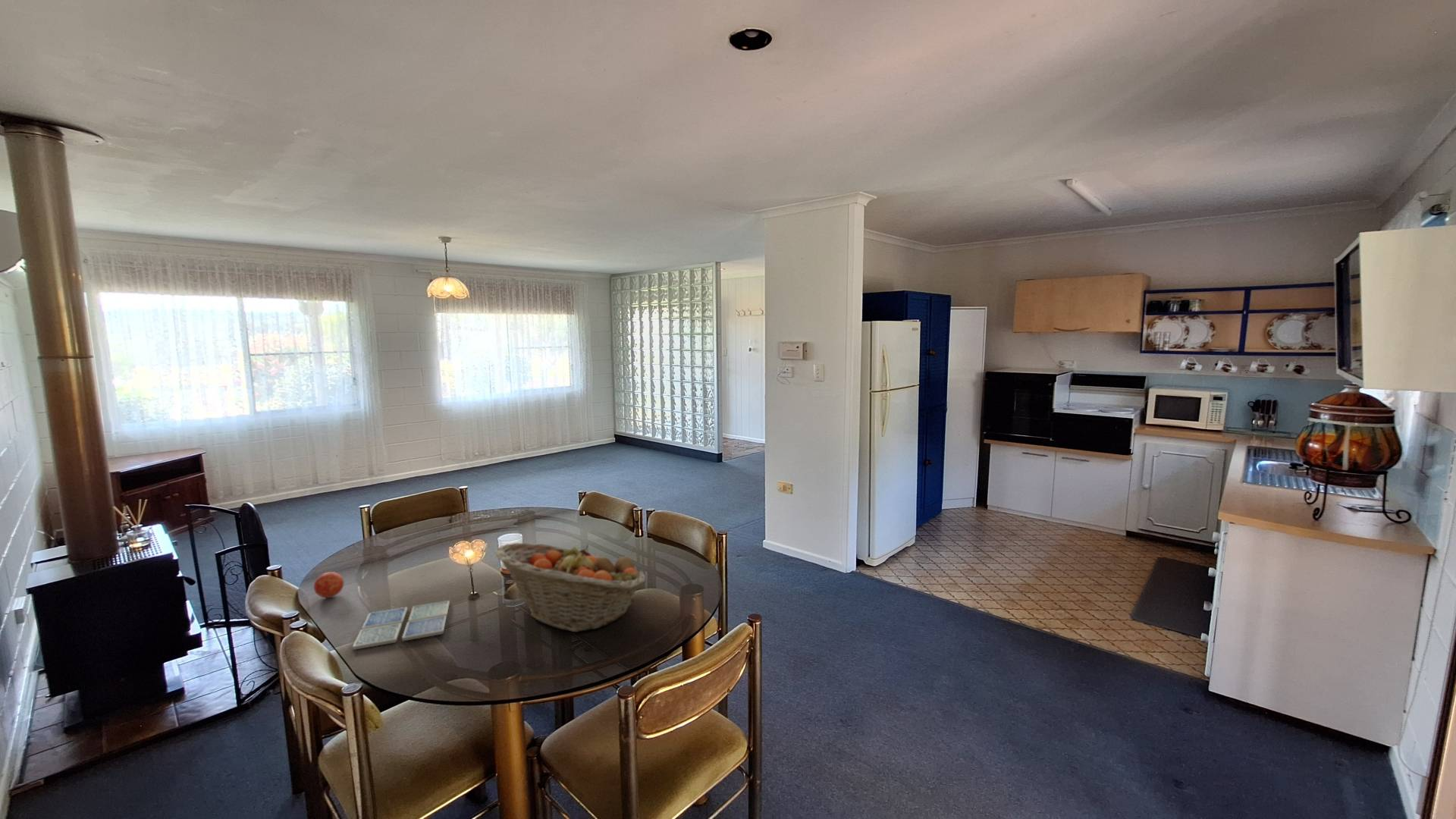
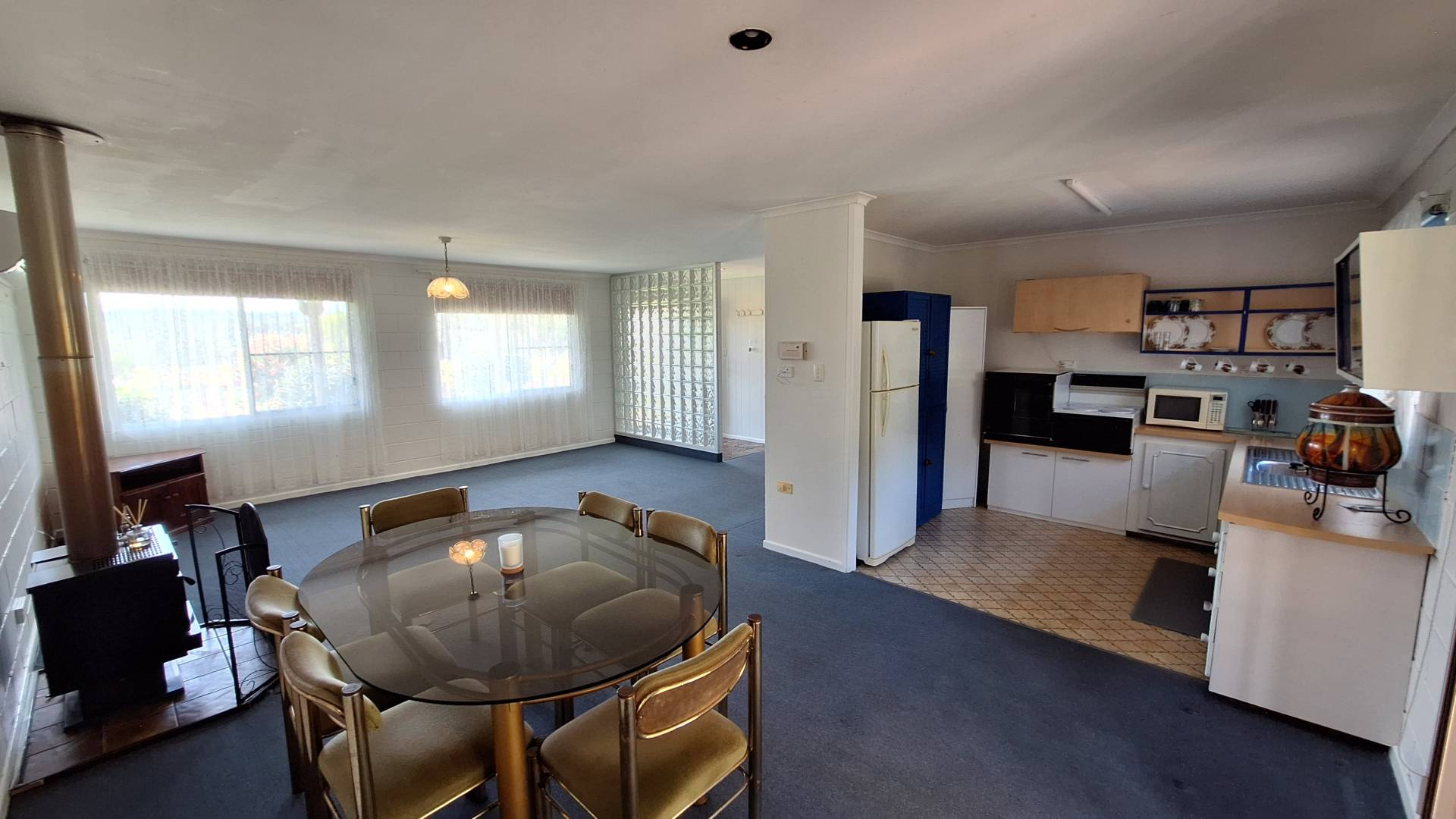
- fruit basket [494,542,646,632]
- drink coaster [352,600,450,651]
- apple [313,571,344,598]
